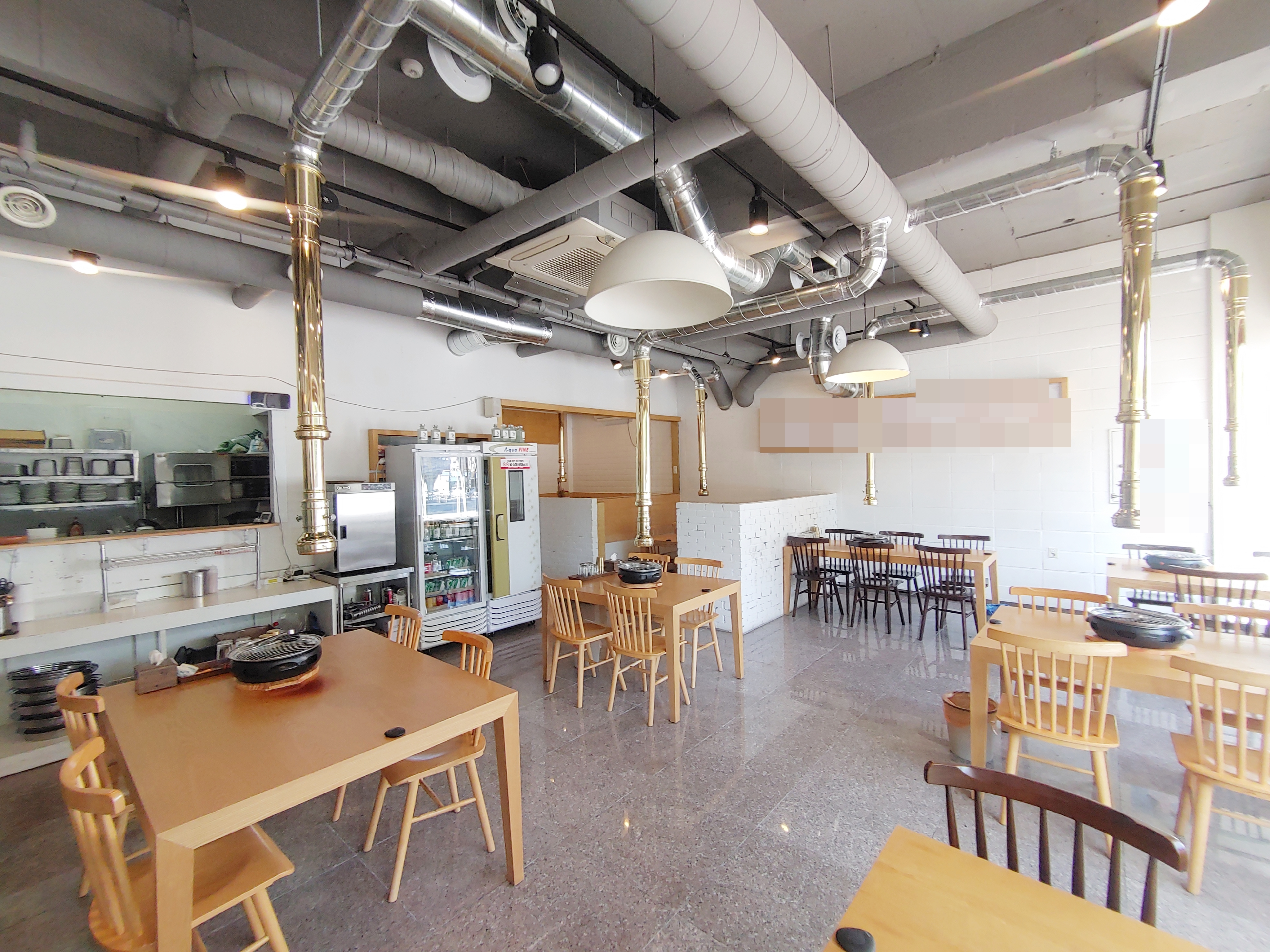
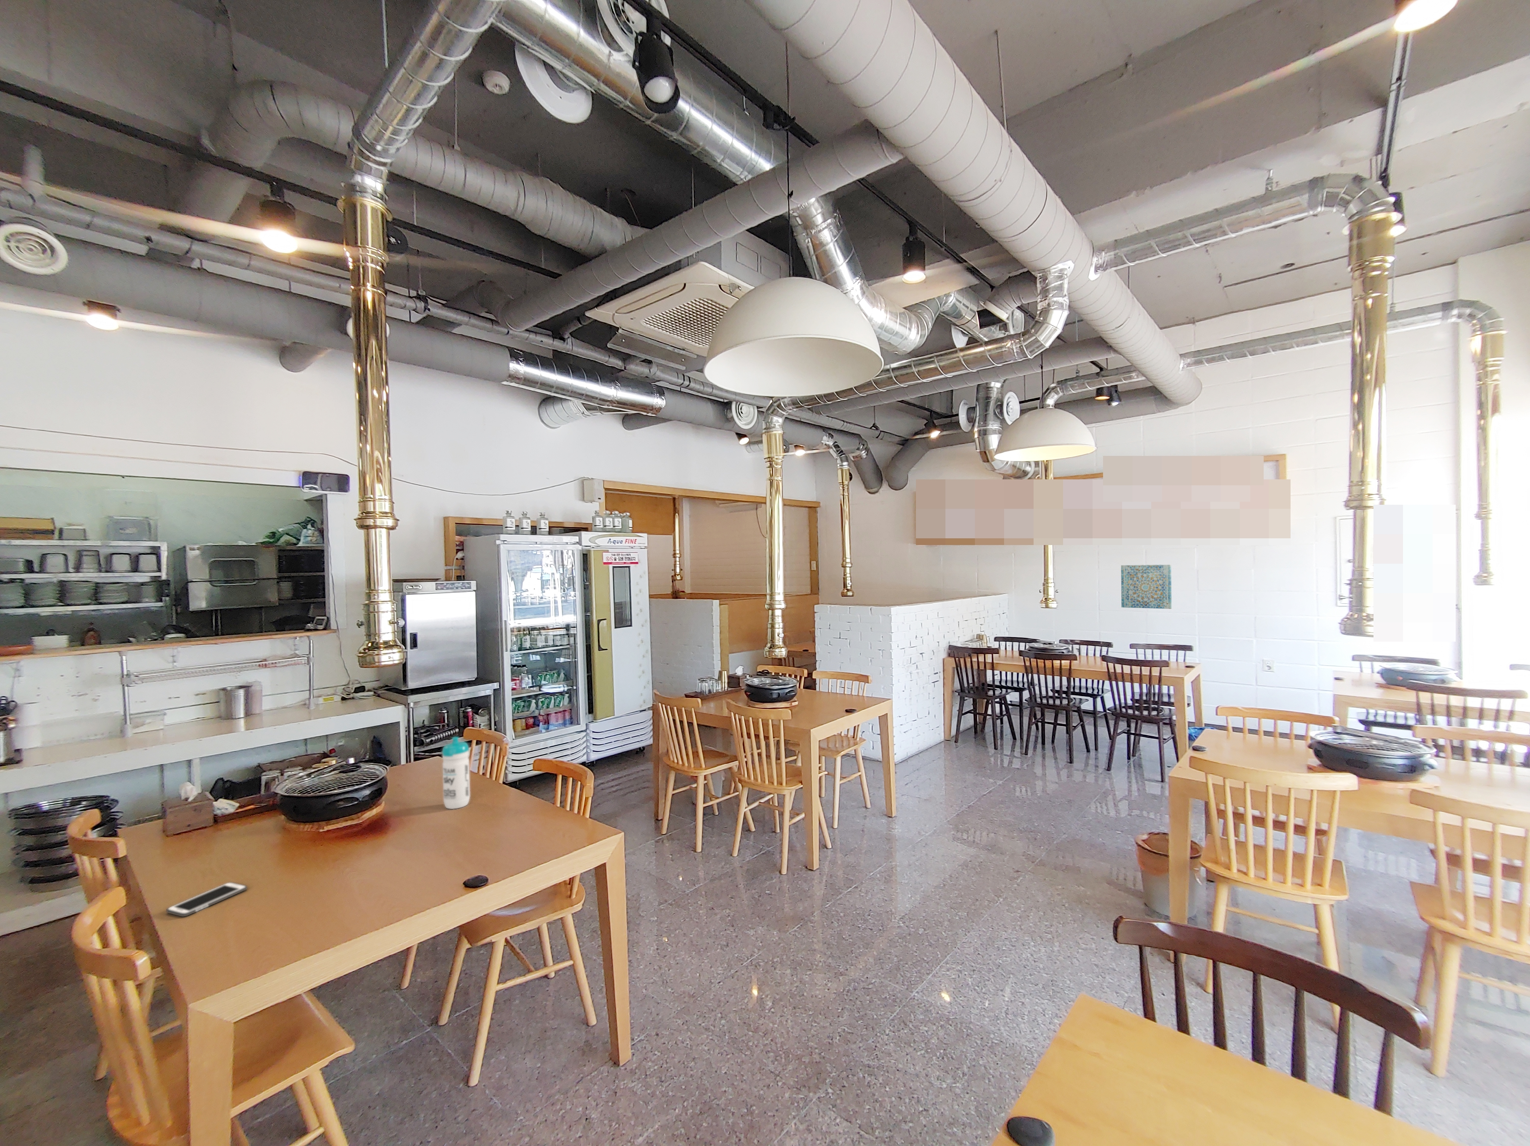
+ wall art [1120,565,1172,609]
+ cell phone [166,882,248,917]
+ water bottle [441,737,470,809]
